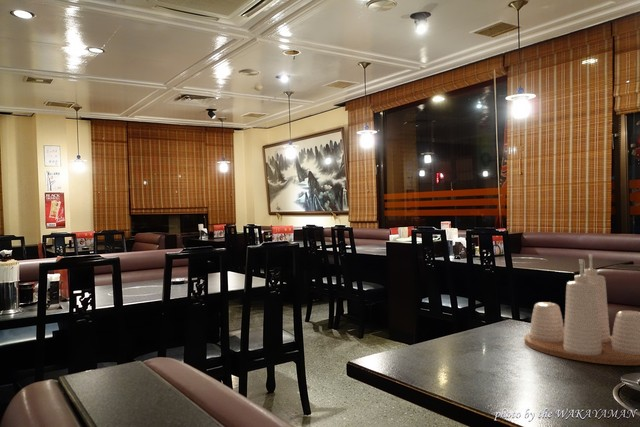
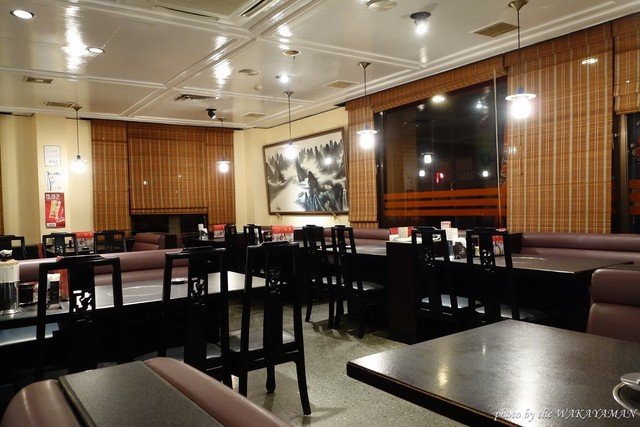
- condiment set [523,253,640,366]
